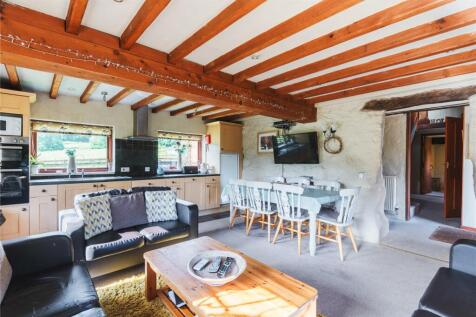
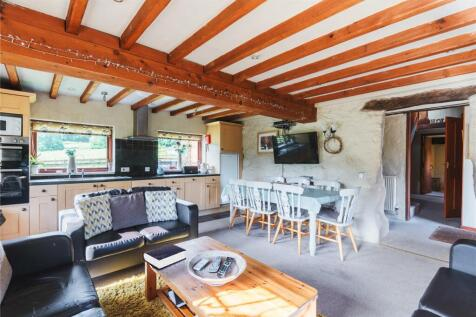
+ book [141,243,187,271]
